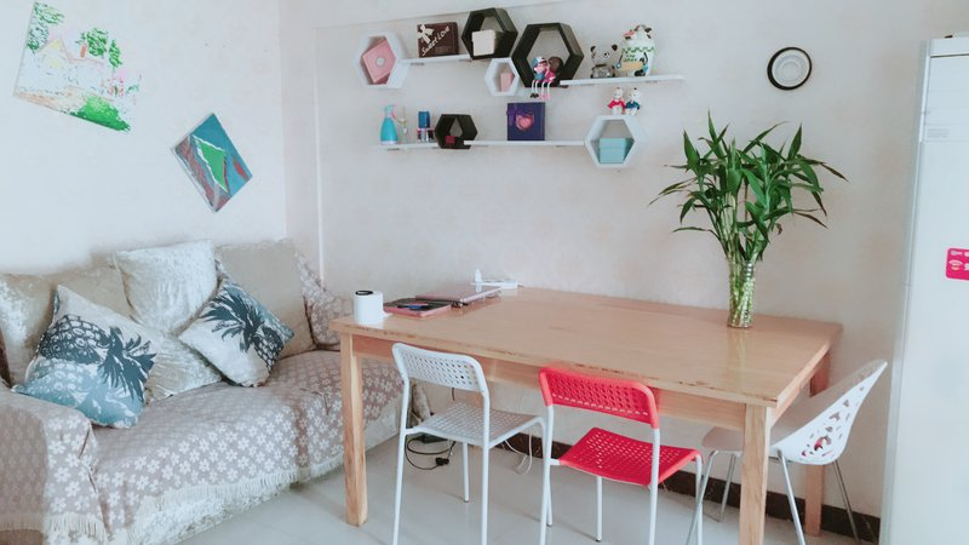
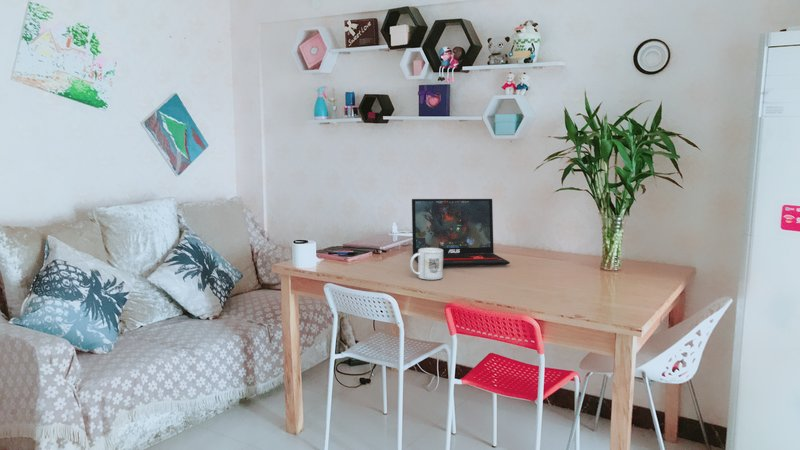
+ laptop [411,198,511,267]
+ mug [409,248,444,281]
